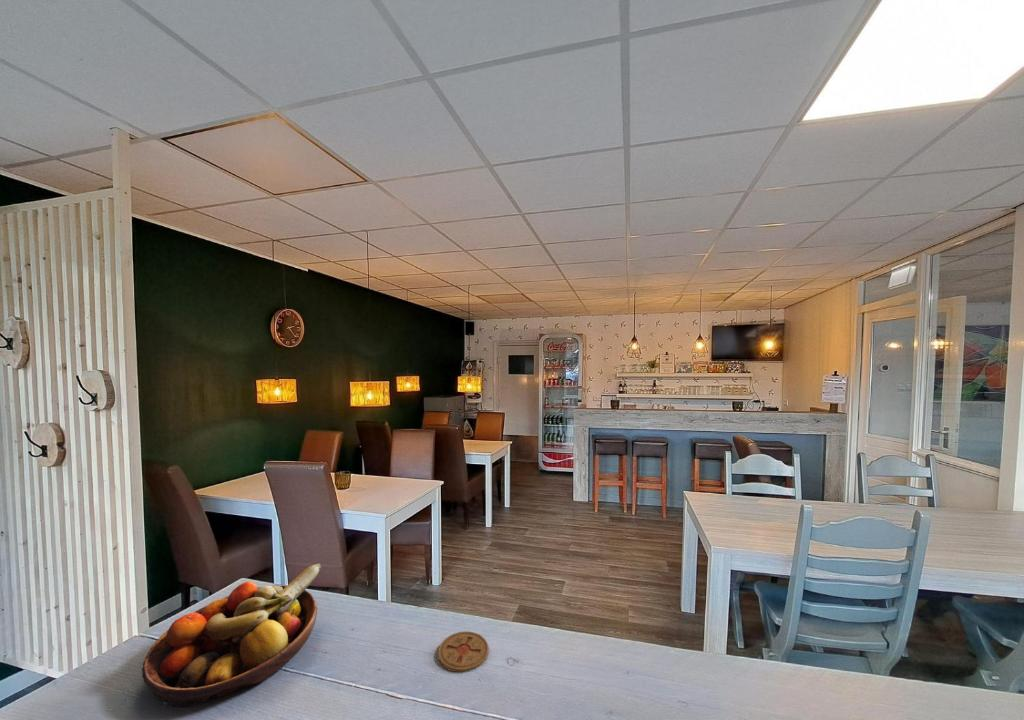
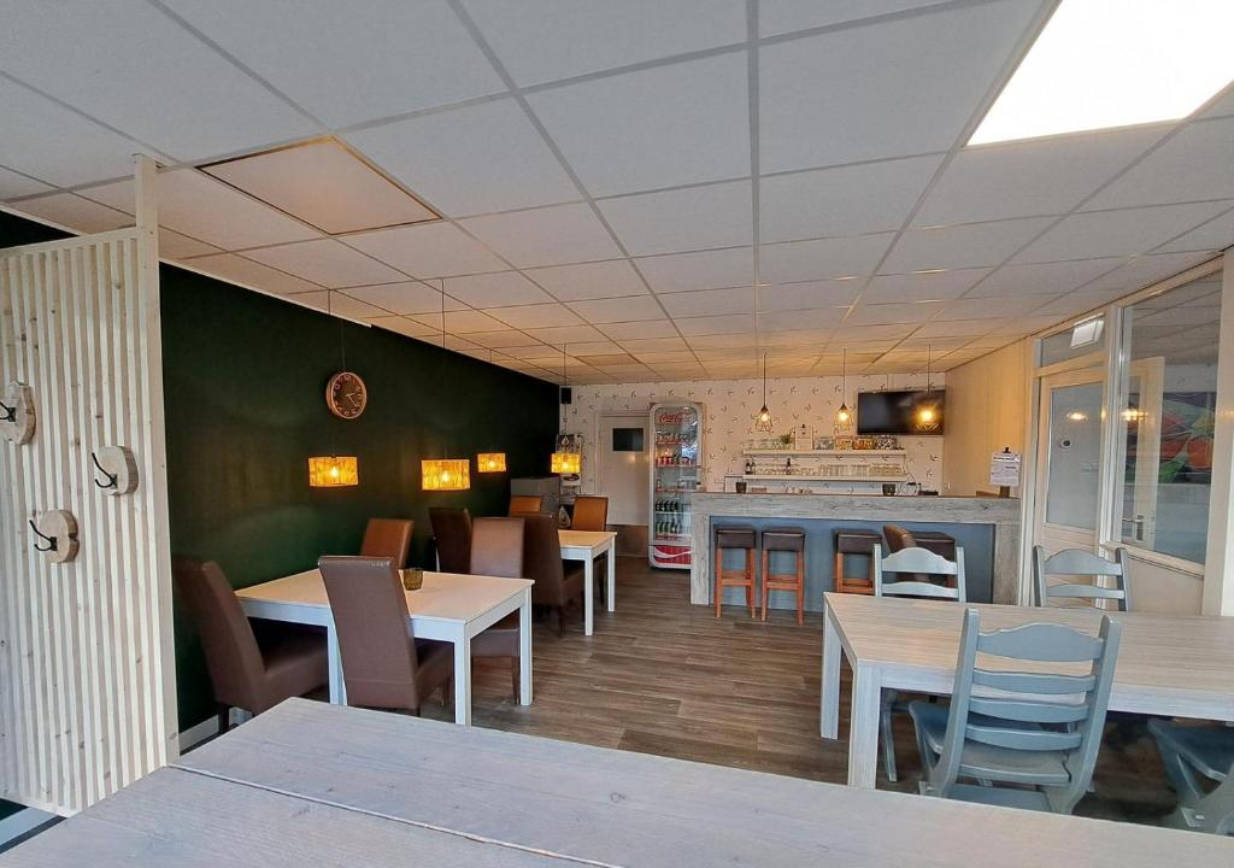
- coaster [437,631,490,673]
- fruit bowl [141,563,322,708]
